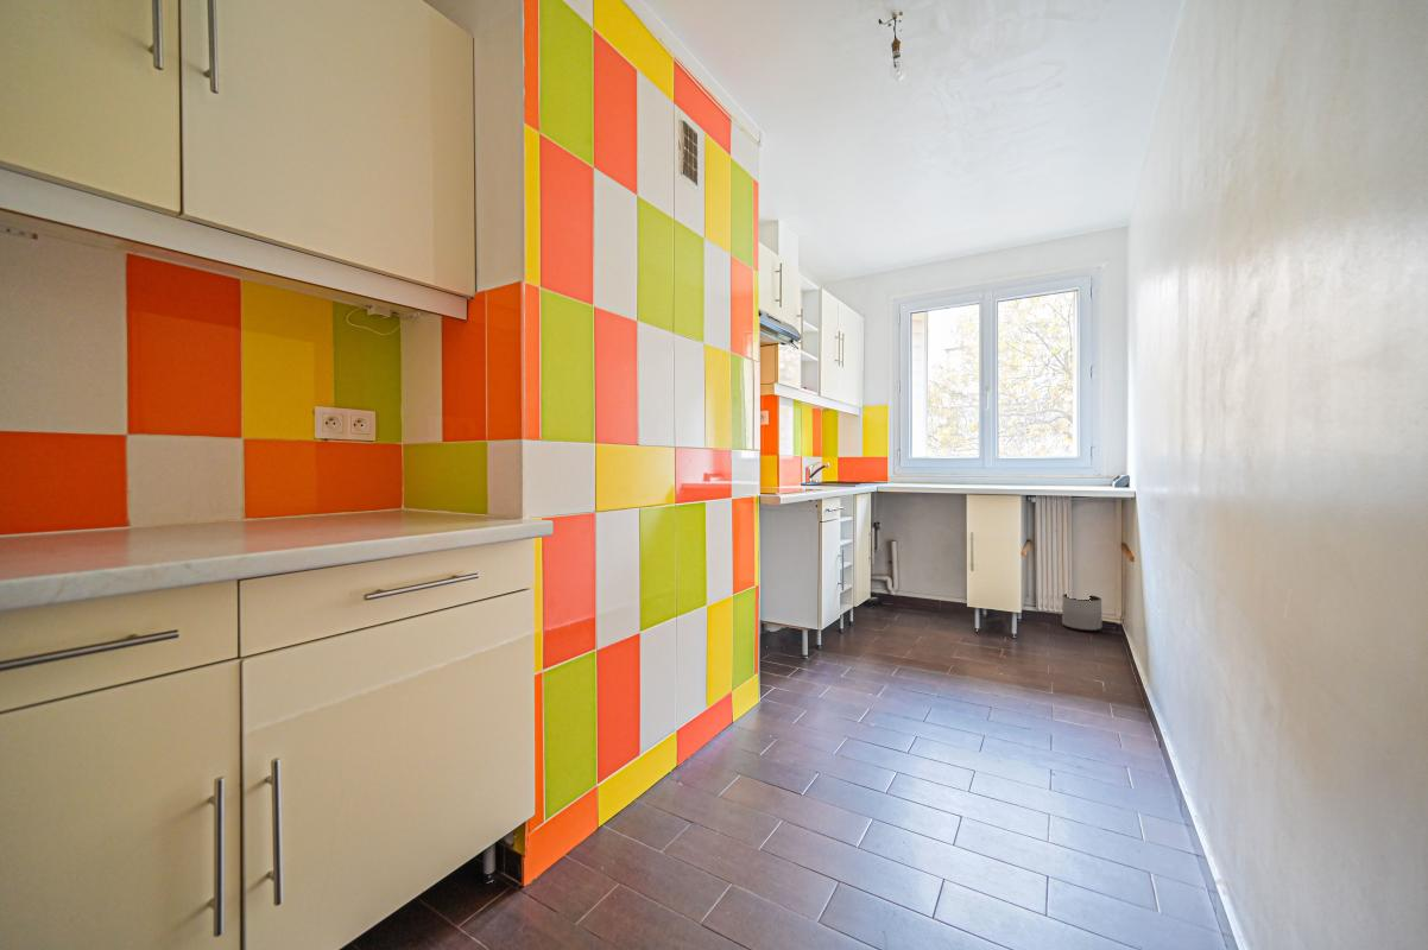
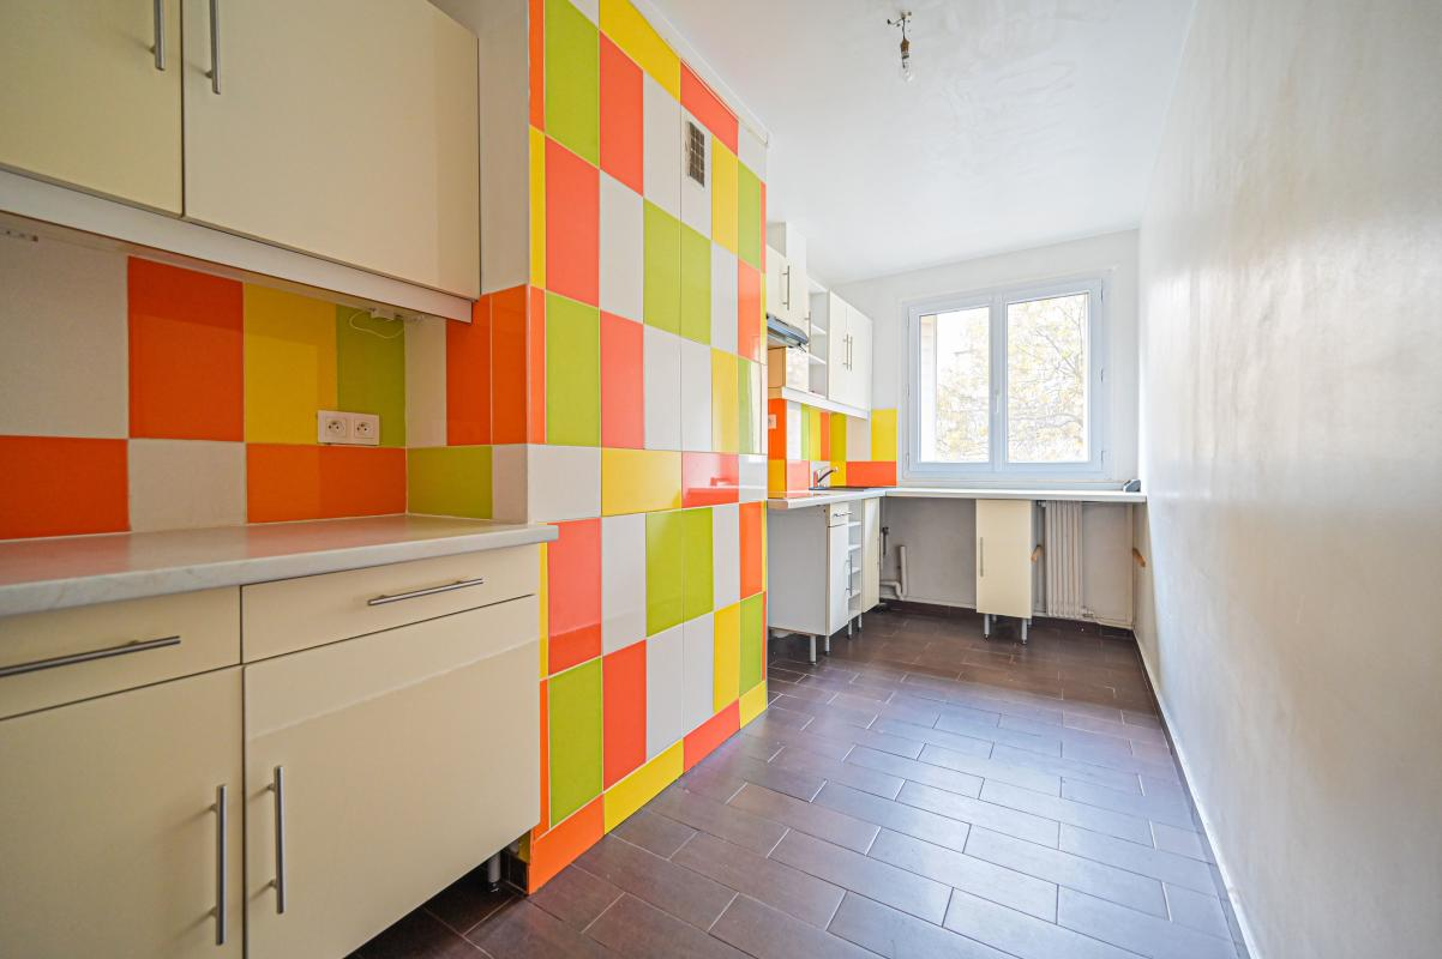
- planter [1061,593,1102,632]
